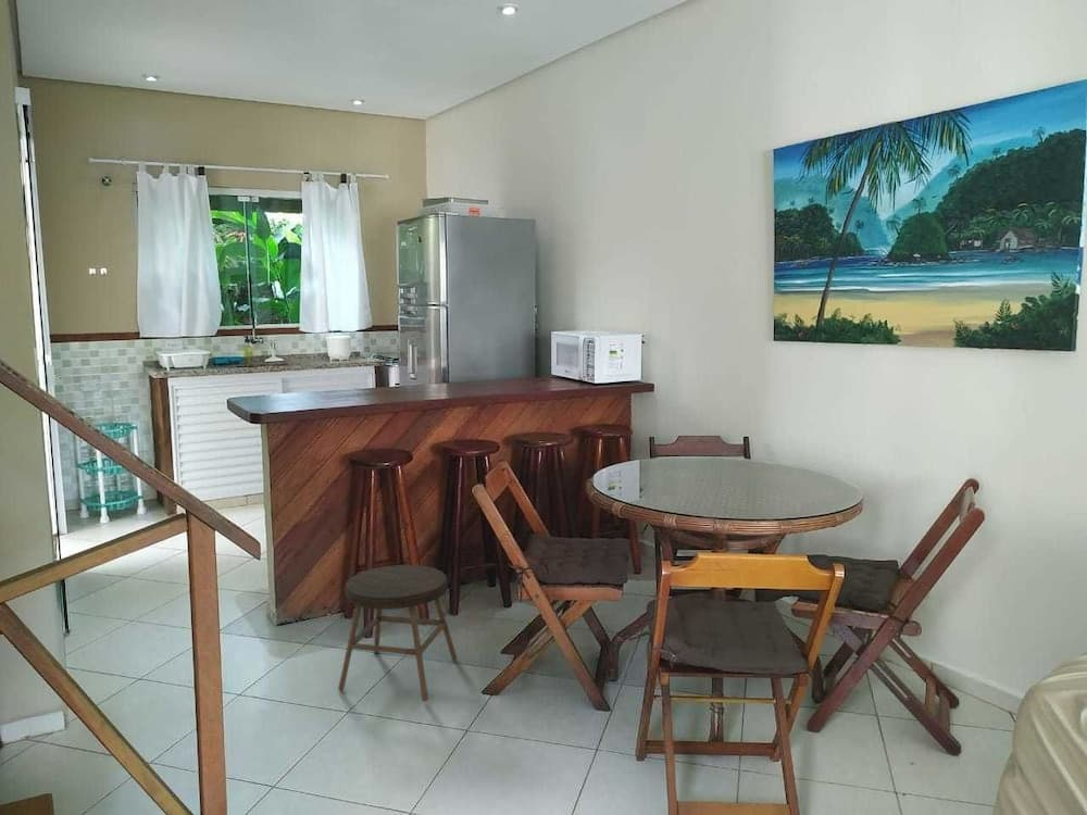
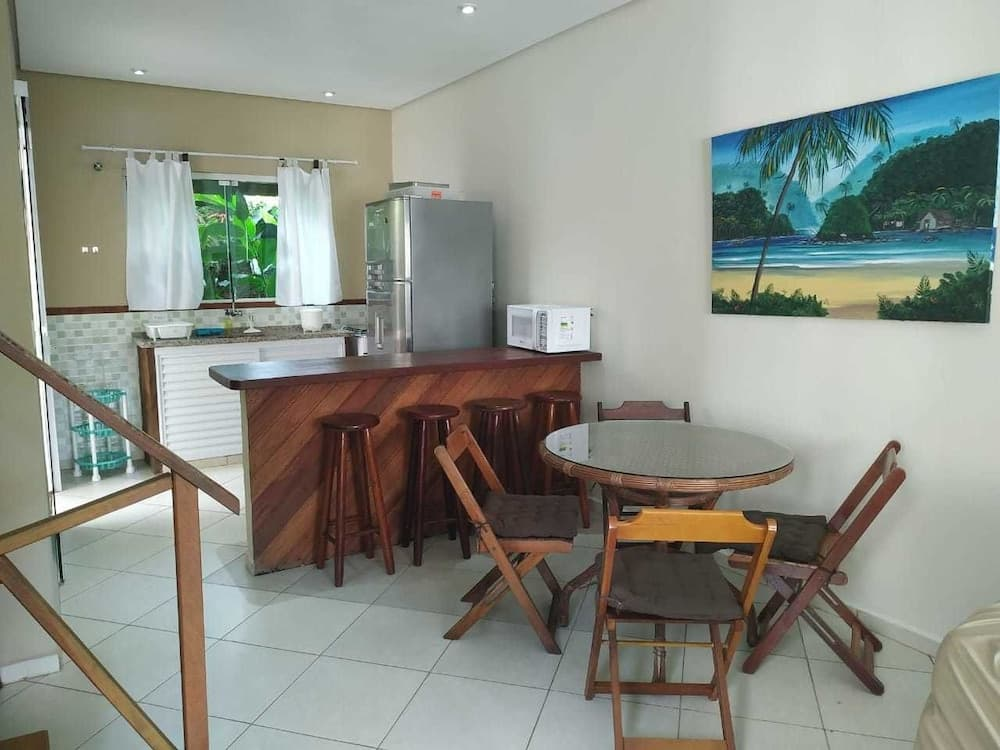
- stool [337,564,459,702]
